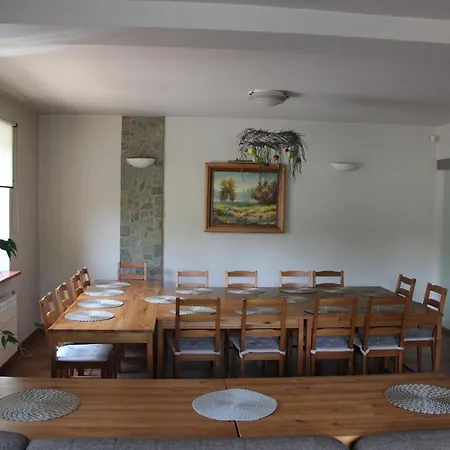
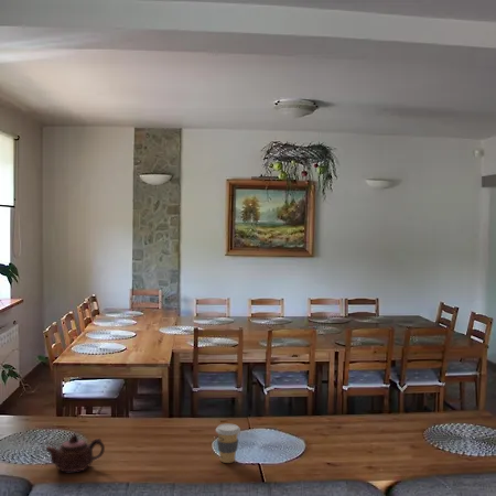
+ coffee cup [215,423,241,464]
+ teapot [45,433,106,473]
